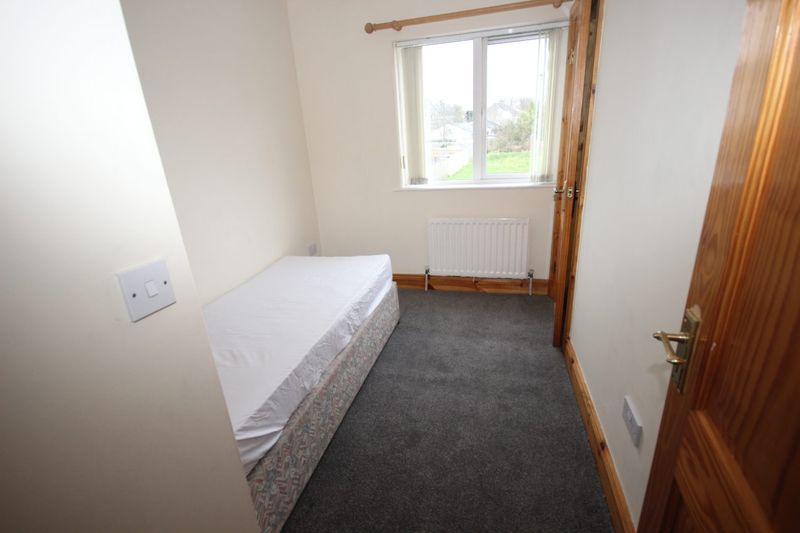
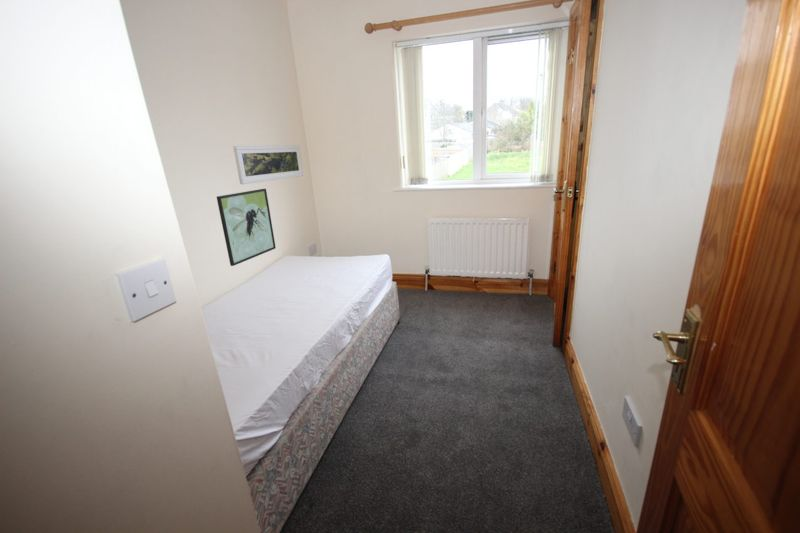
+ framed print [232,145,304,185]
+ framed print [216,188,277,267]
